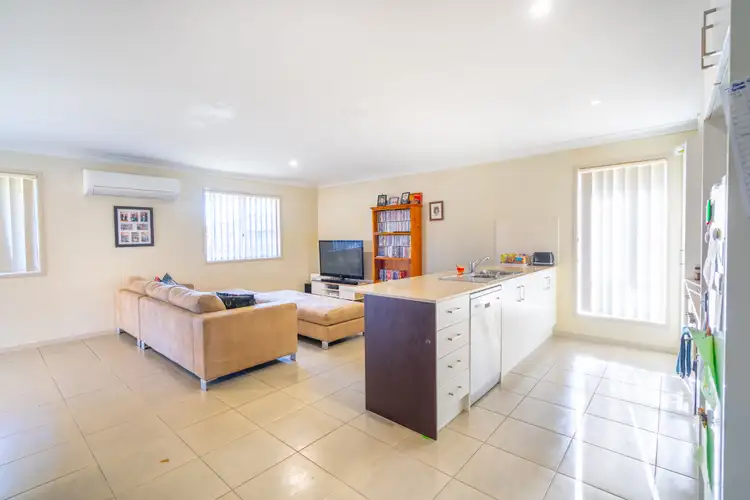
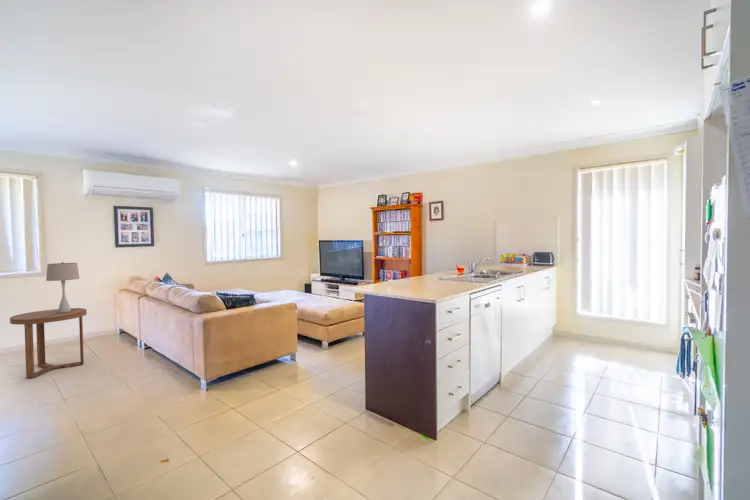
+ table lamp [45,261,81,313]
+ side table [9,307,88,379]
